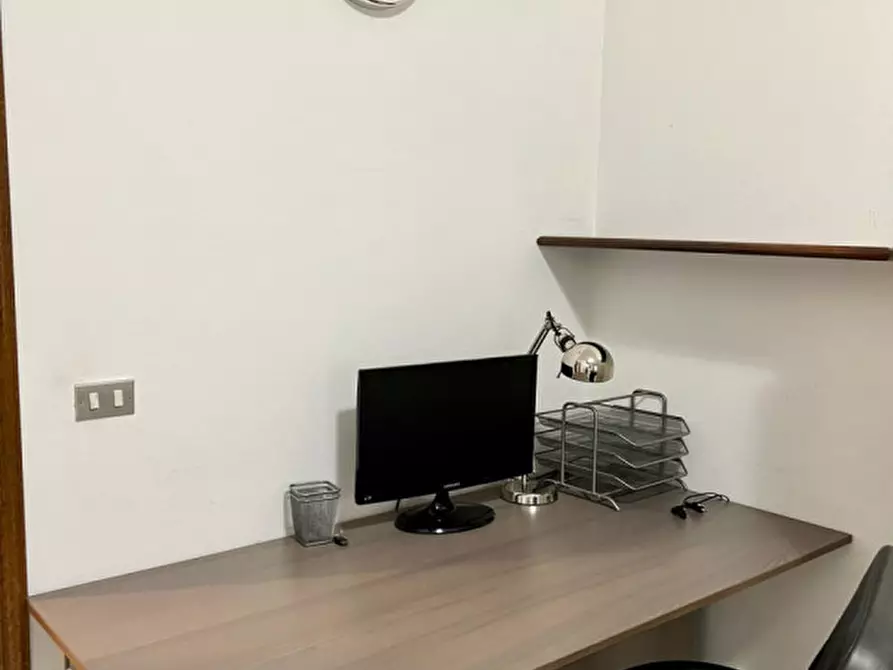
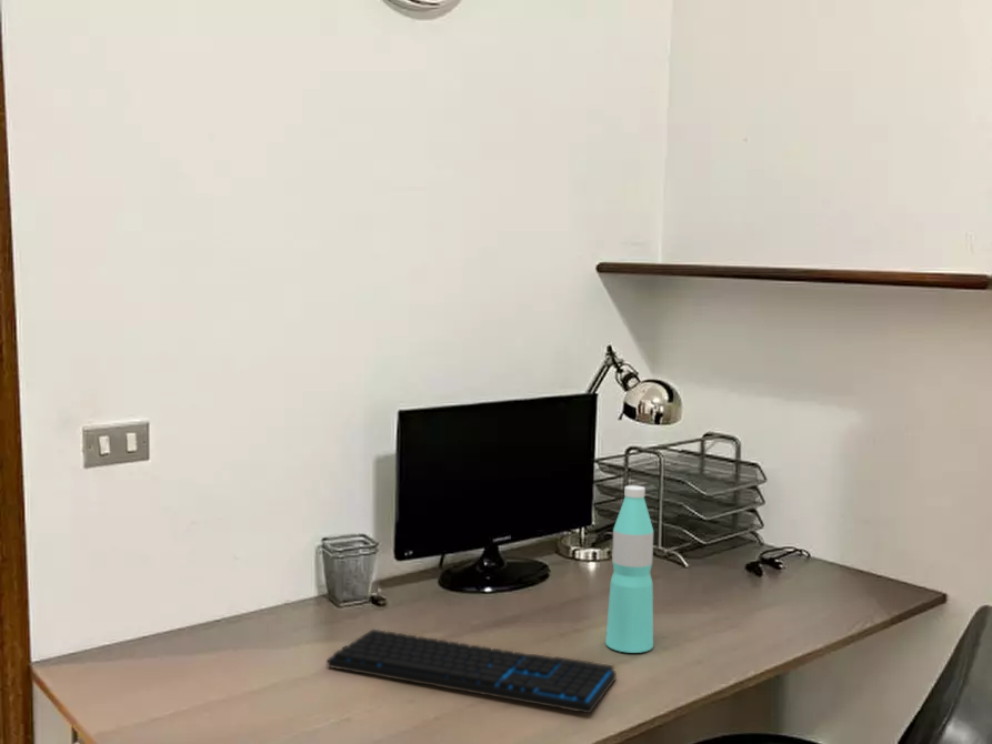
+ keyboard [327,629,618,715]
+ water bottle [604,484,654,654]
